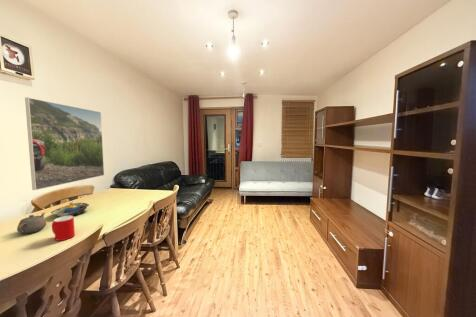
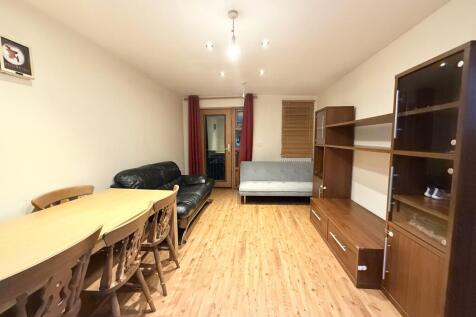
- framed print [24,97,105,191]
- cup [51,215,76,242]
- teapot [16,212,47,235]
- decorative bowl [50,200,90,217]
